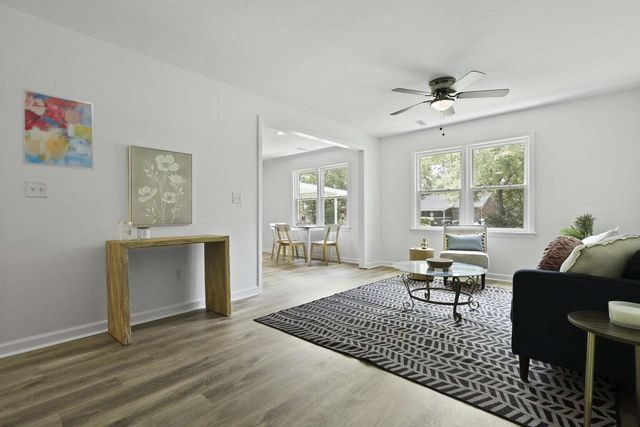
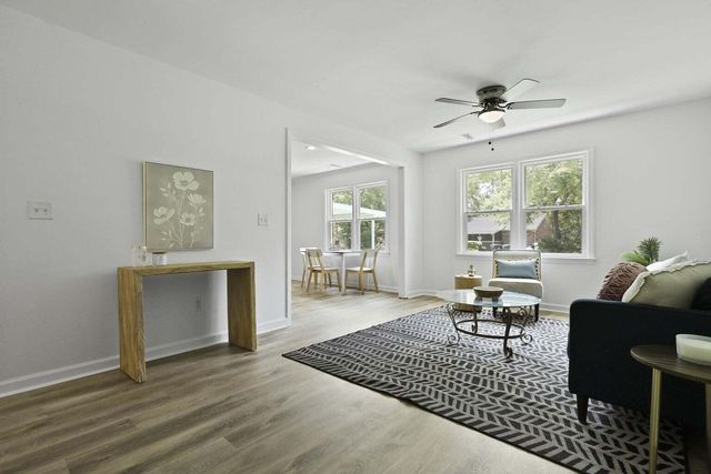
- wall art [21,88,95,171]
